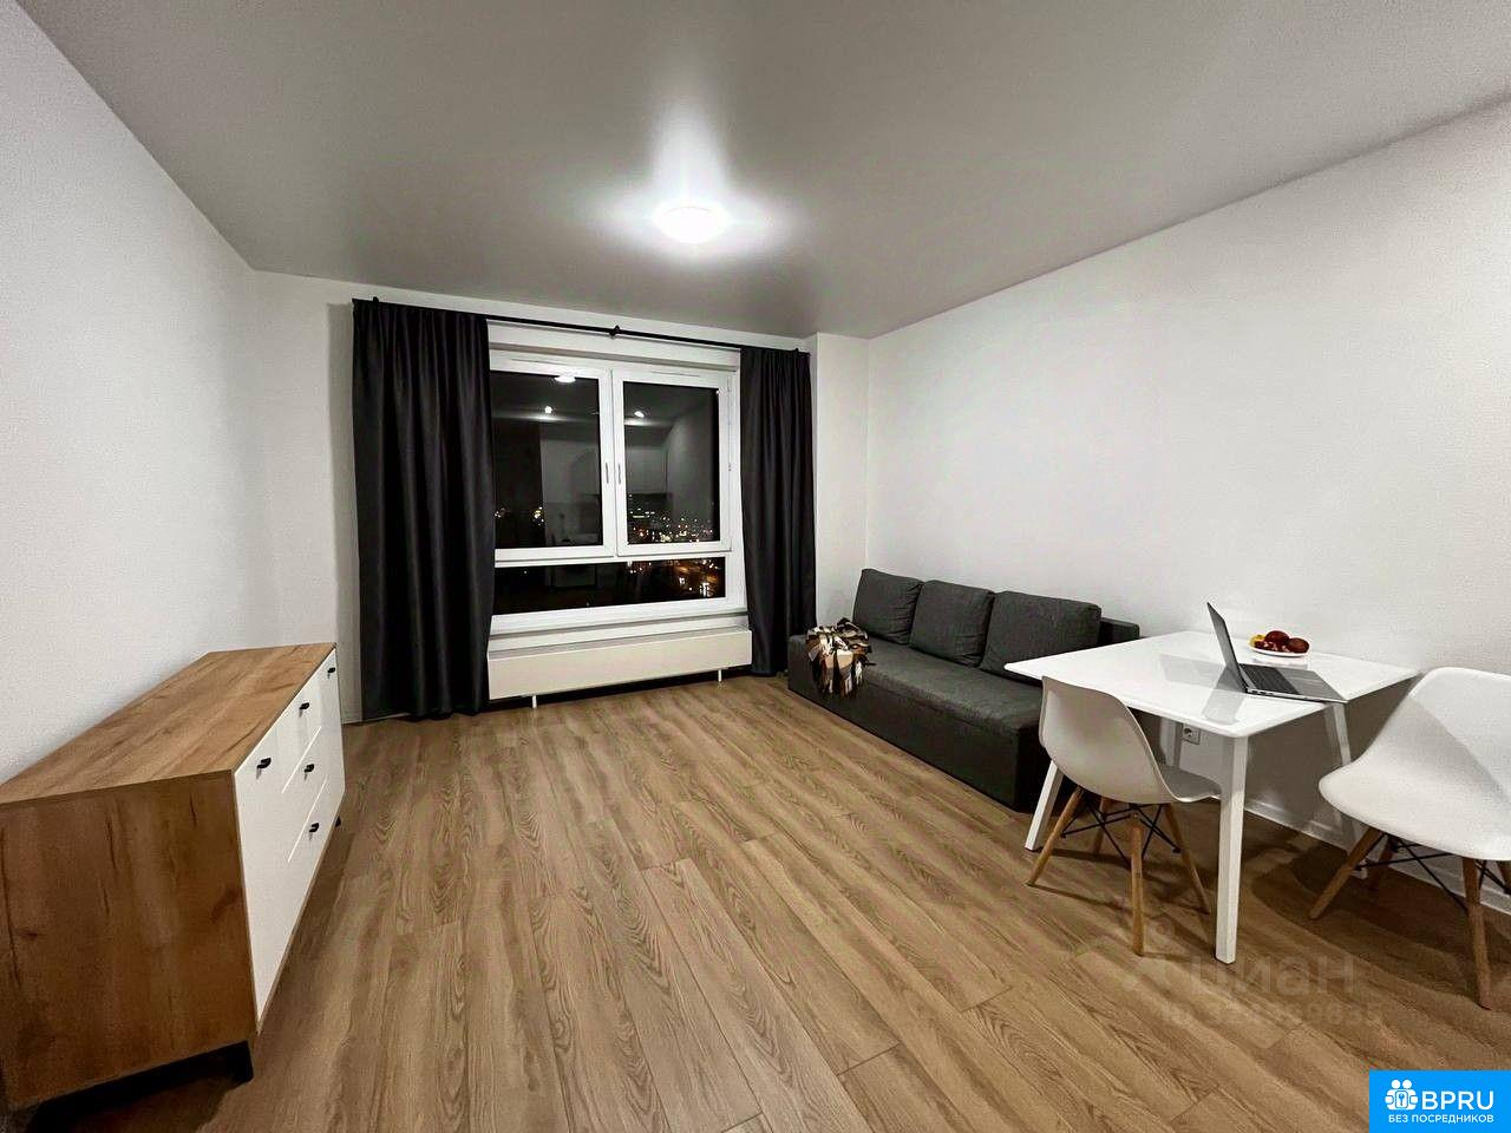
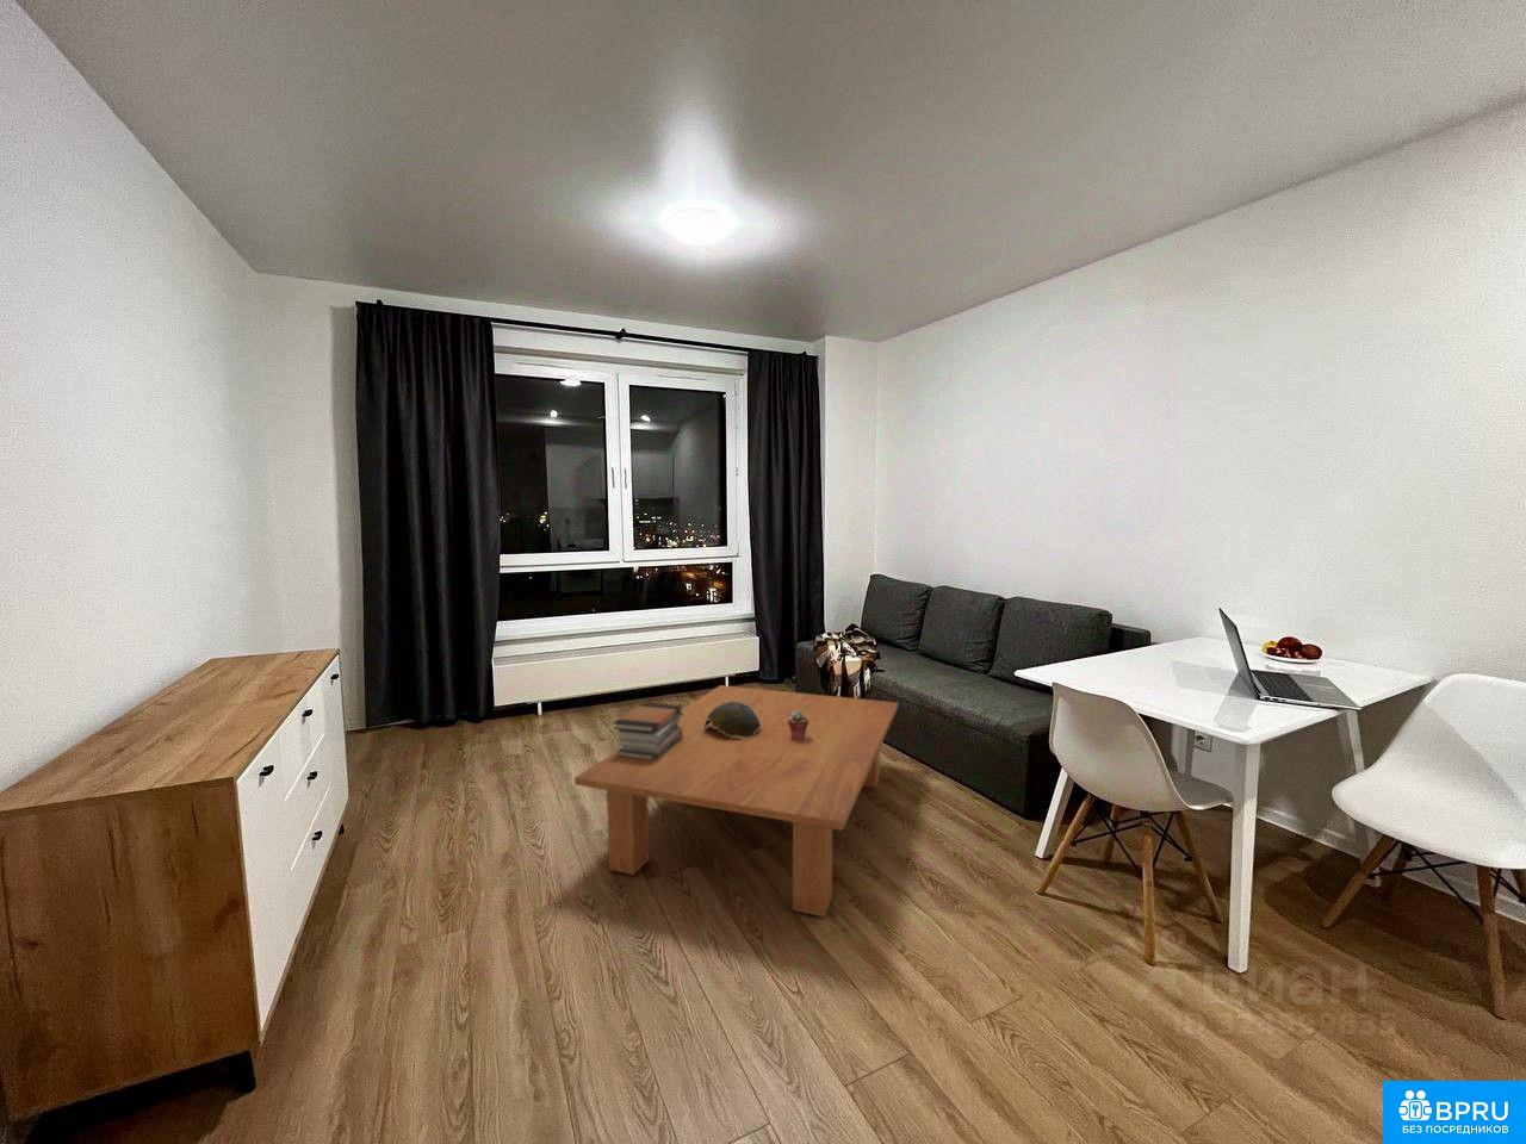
+ book stack [612,702,684,762]
+ coffee table [573,684,899,918]
+ decorative bowl [704,701,761,740]
+ potted succulent [787,710,809,741]
